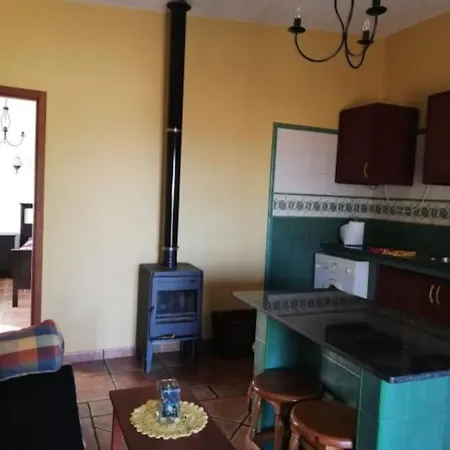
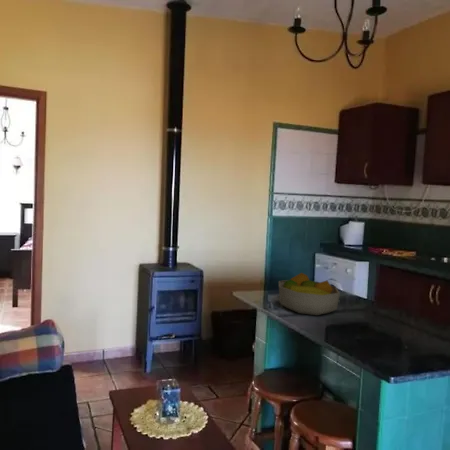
+ fruit bowl [278,272,341,316]
